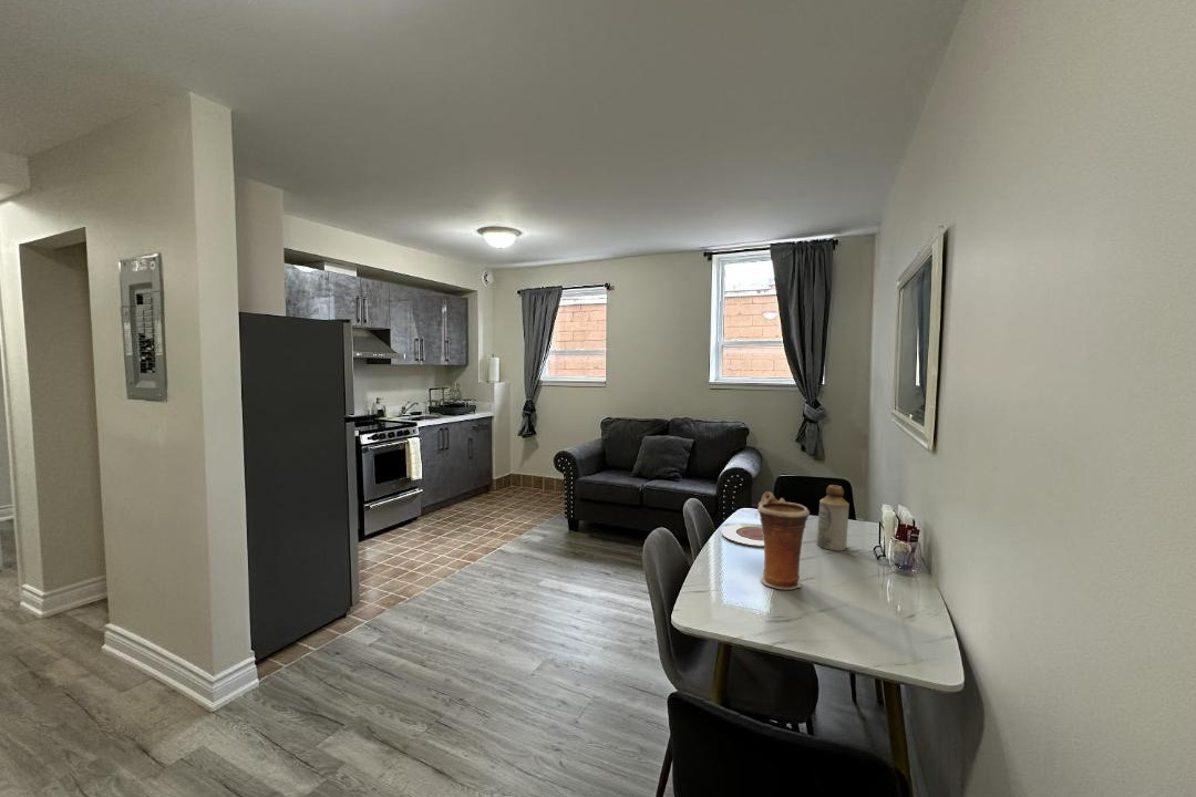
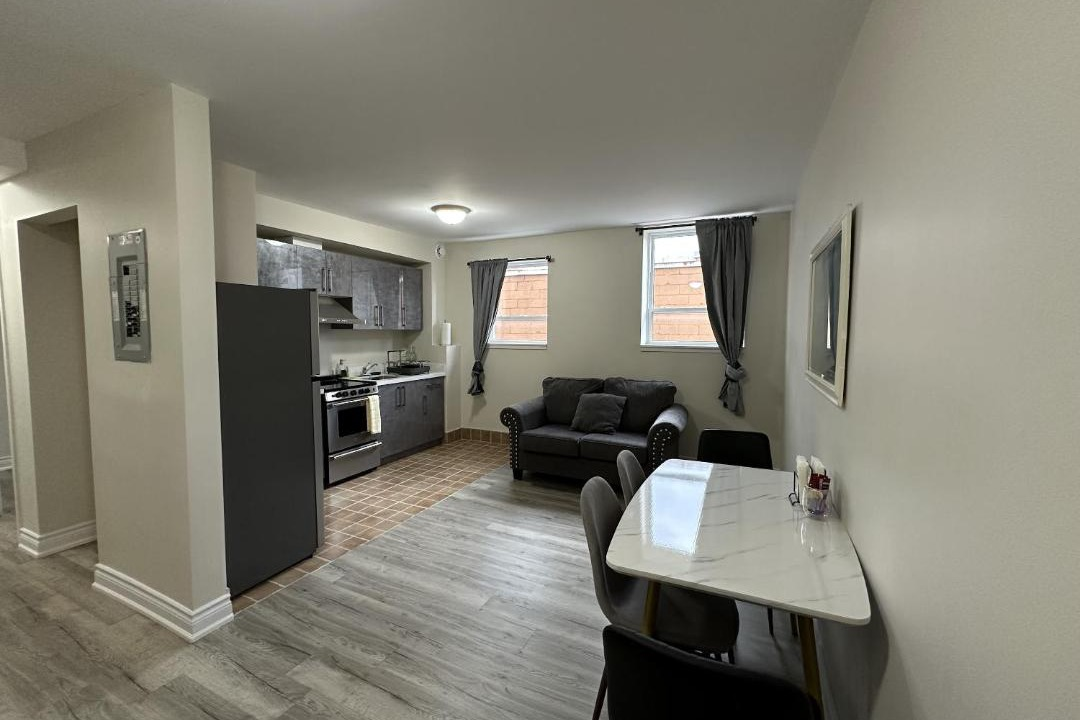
- bottle [816,484,850,551]
- vase [756,490,811,590]
- plate [721,522,764,548]
